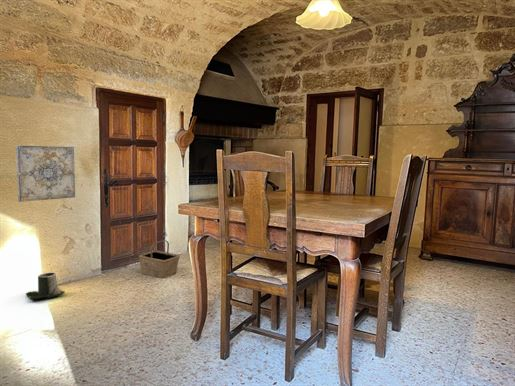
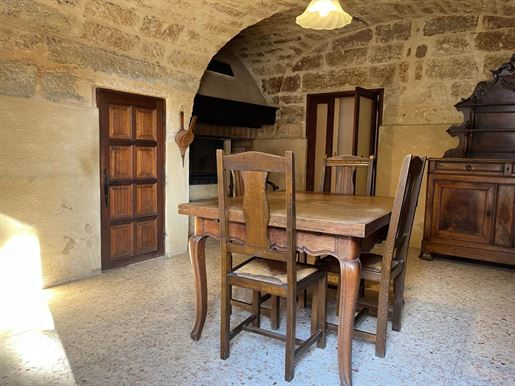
- watering can [25,272,66,301]
- wall art [15,144,76,203]
- basket [138,239,181,279]
